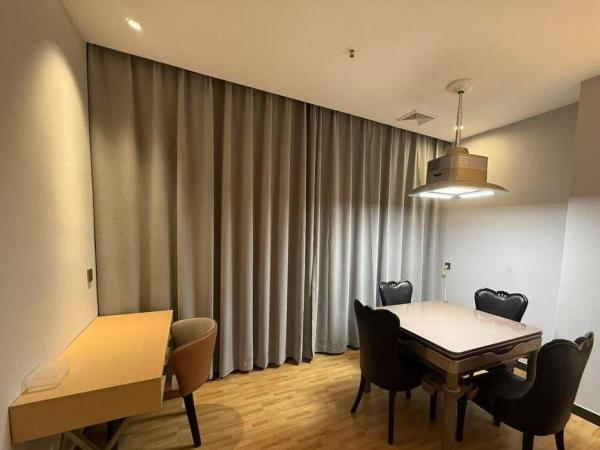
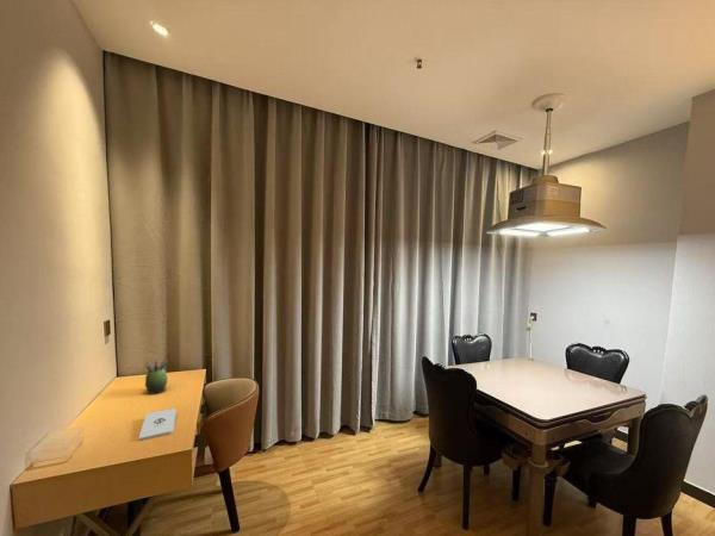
+ notepad [137,407,178,442]
+ succulent plant [142,359,168,395]
